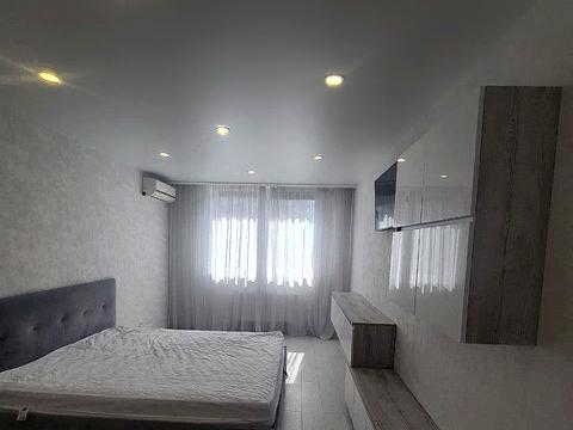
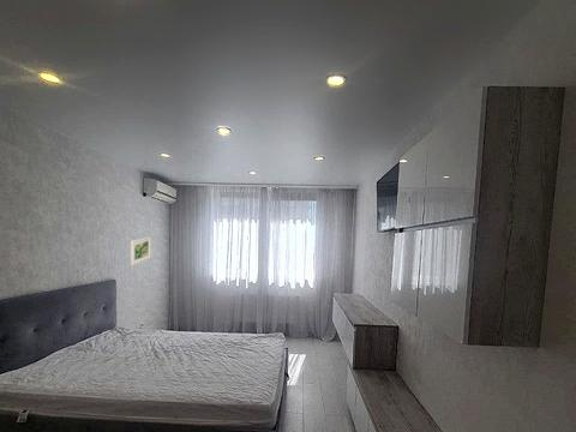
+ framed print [130,235,152,266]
